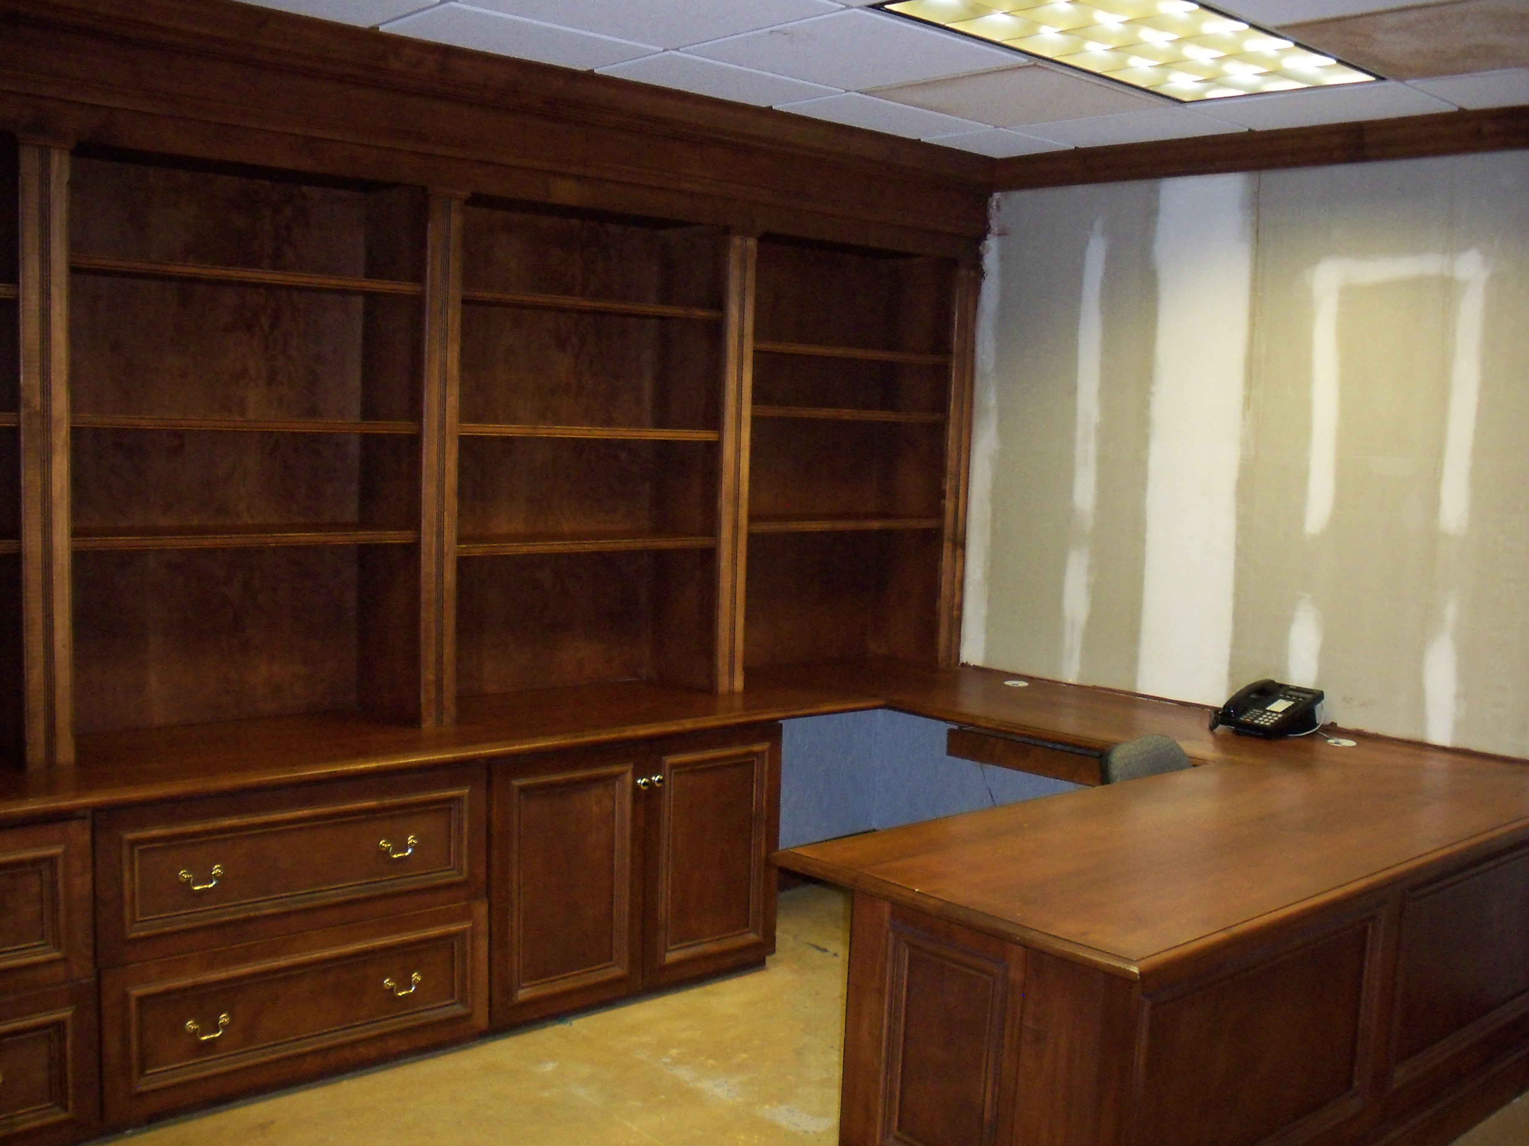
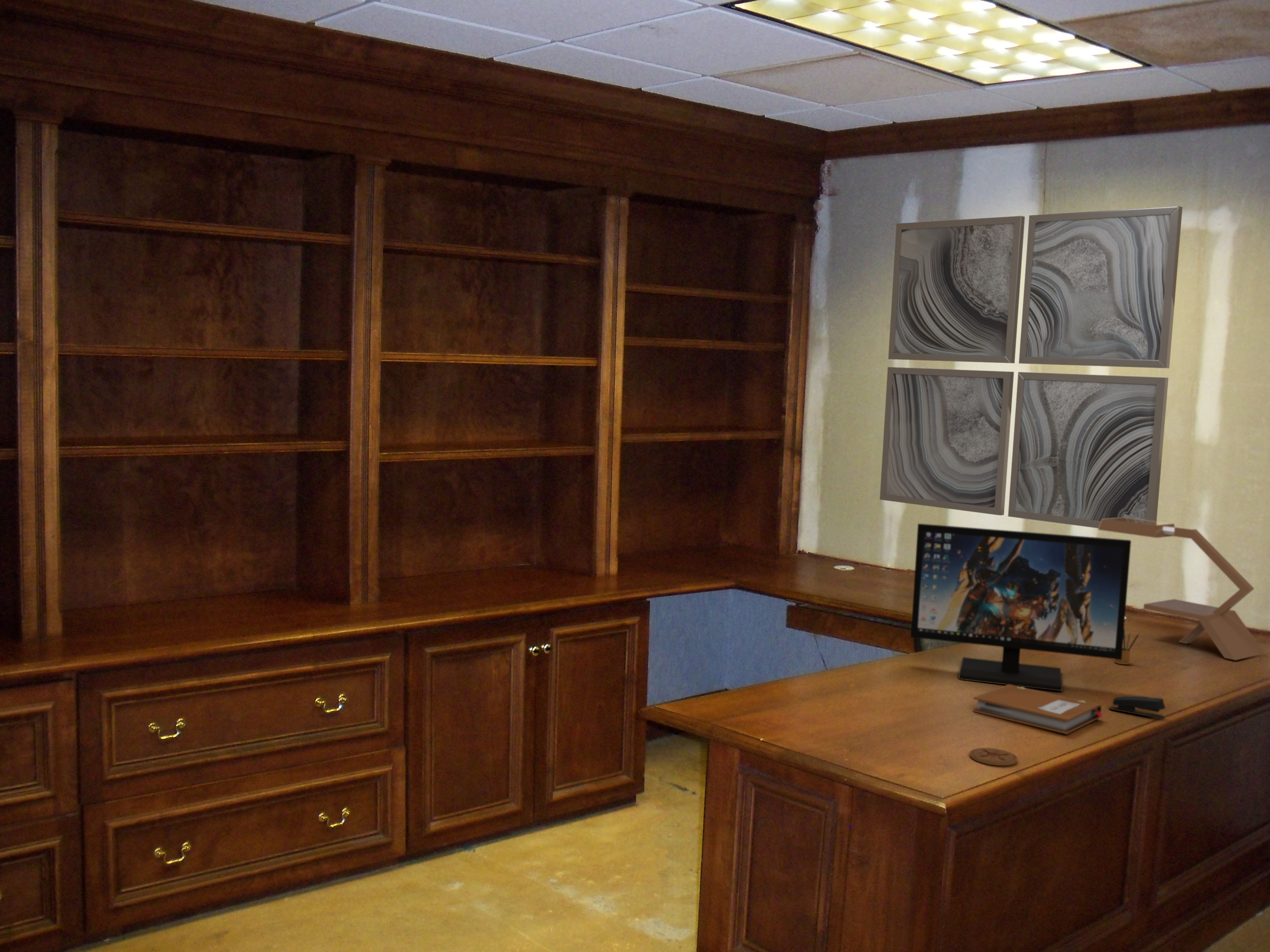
+ coaster [969,747,1018,766]
+ notebook [972,684,1103,735]
+ desk lamp [1097,517,1265,660]
+ computer monitor [910,523,1131,691]
+ wall art [879,206,1183,529]
+ stapler [1109,696,1166,719]
+ pencil box [1114,628,1140,665]
